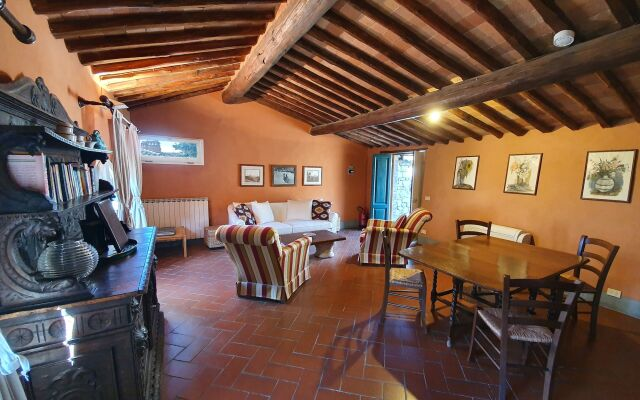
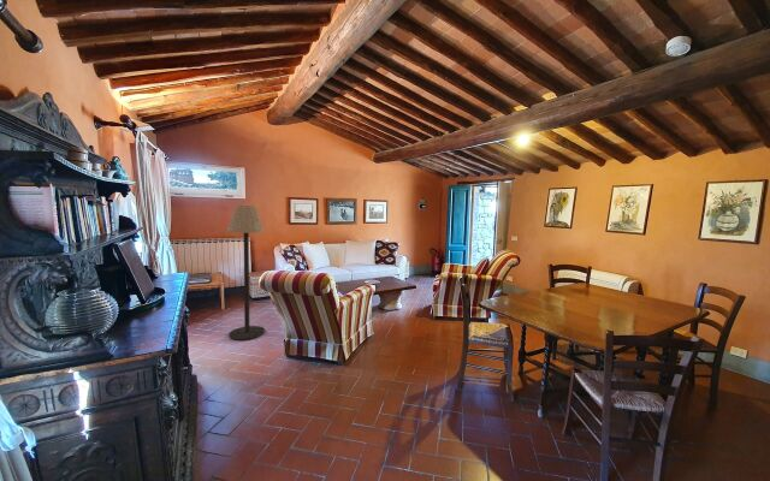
+ floor lamp [226,204,266,342]
